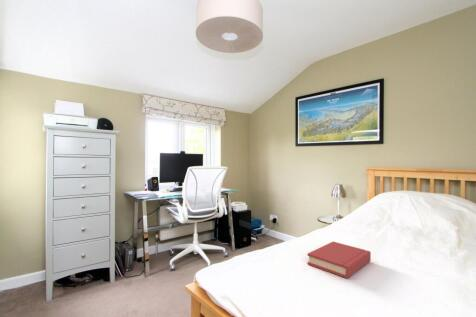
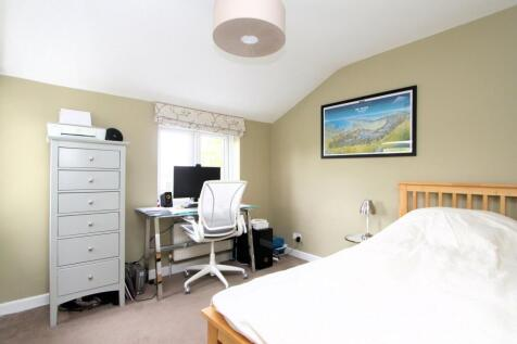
- hardback book [307,241,372,279]
